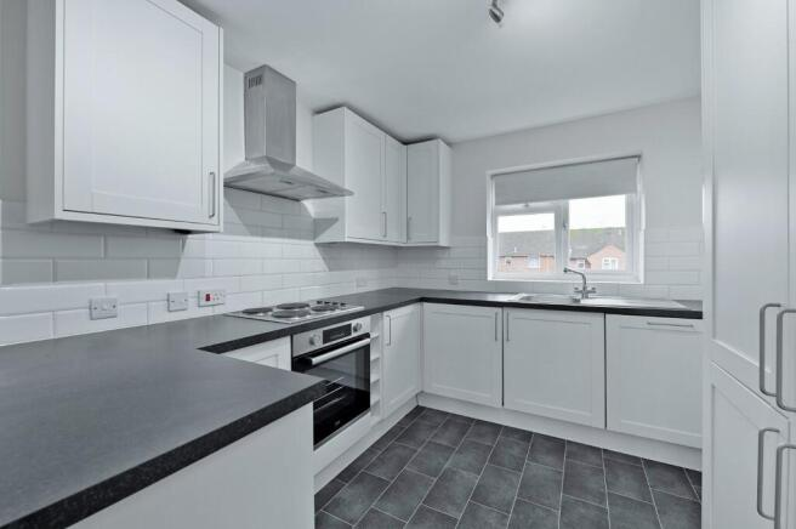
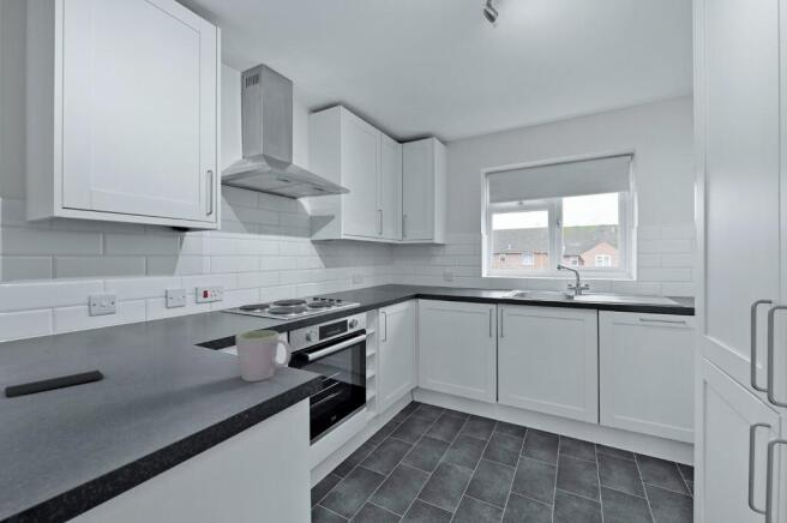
+ smartphone [4,368,104,399]
+ mug [234,330,293,383]
